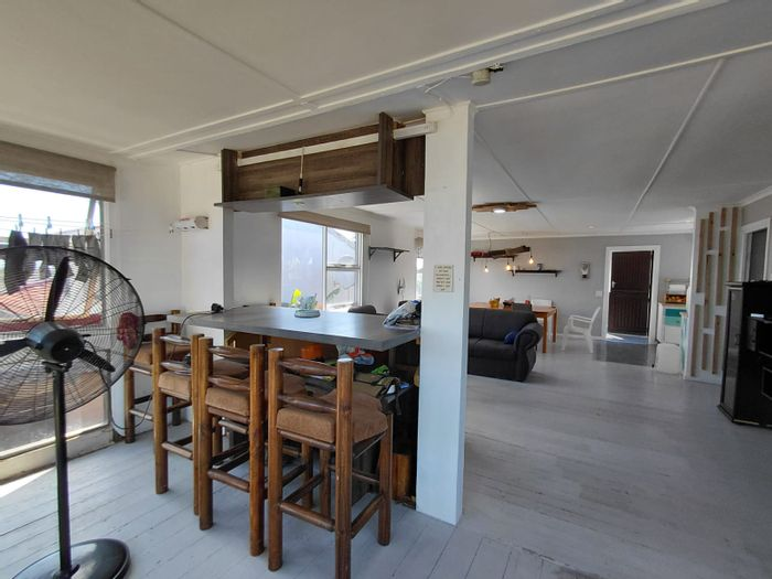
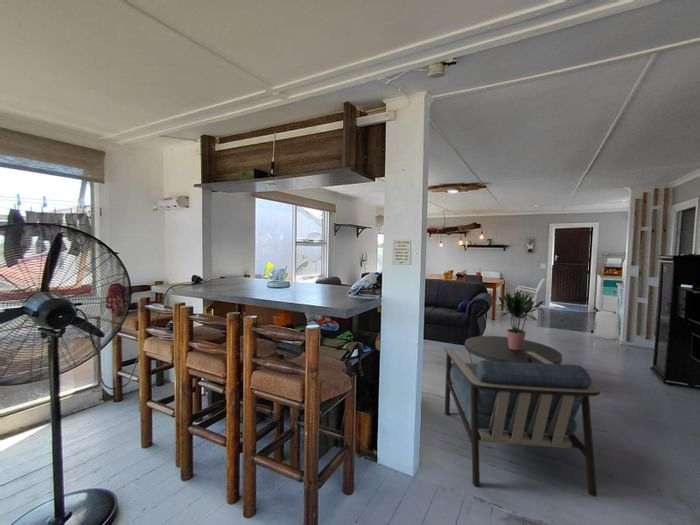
+ coffee table [464,335,563,364]
+ armchair [443,346,601,498]
+ potted plant [497,289,545,350]
